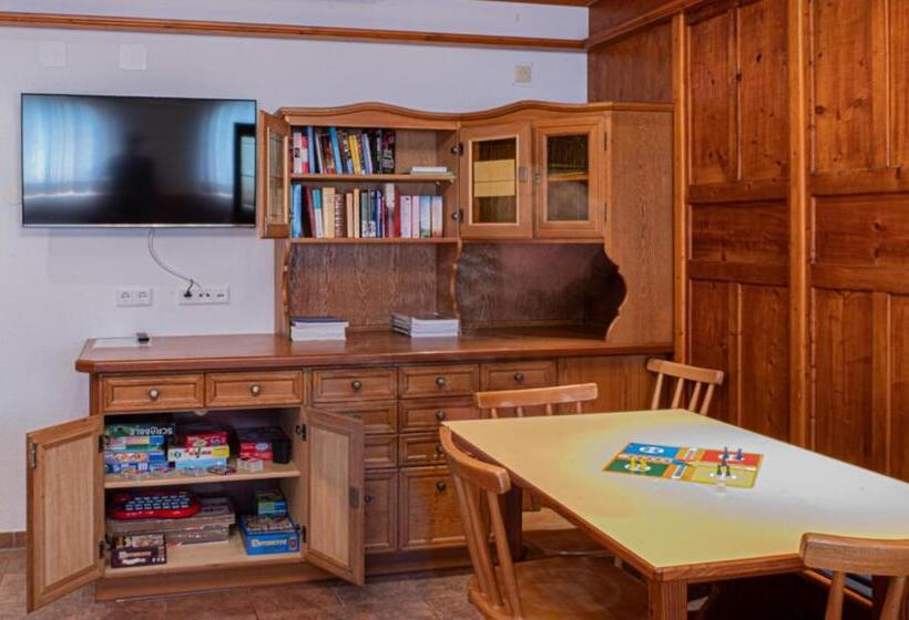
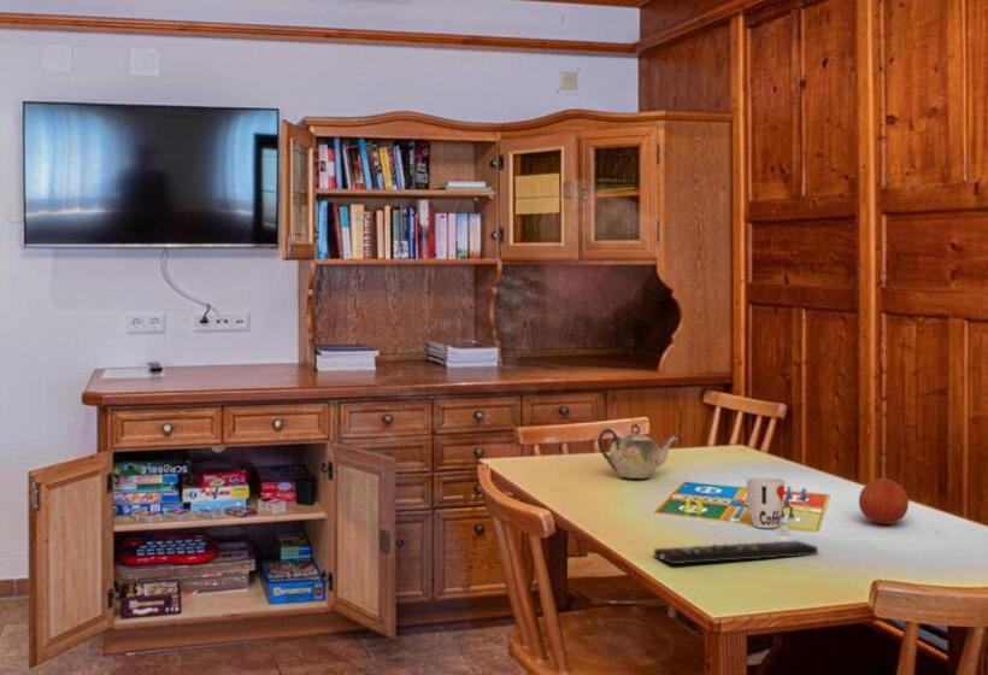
+ teapot [596,423,681,480]
+ cup [745,477,786,529]
+ fruit [858,476,910,526]
+ remote control [653,540,819,565]
